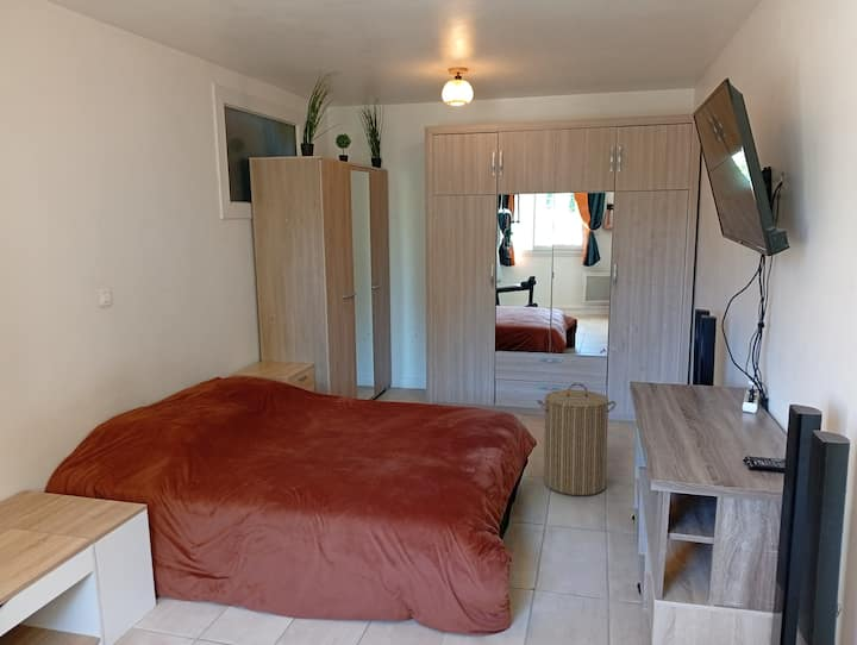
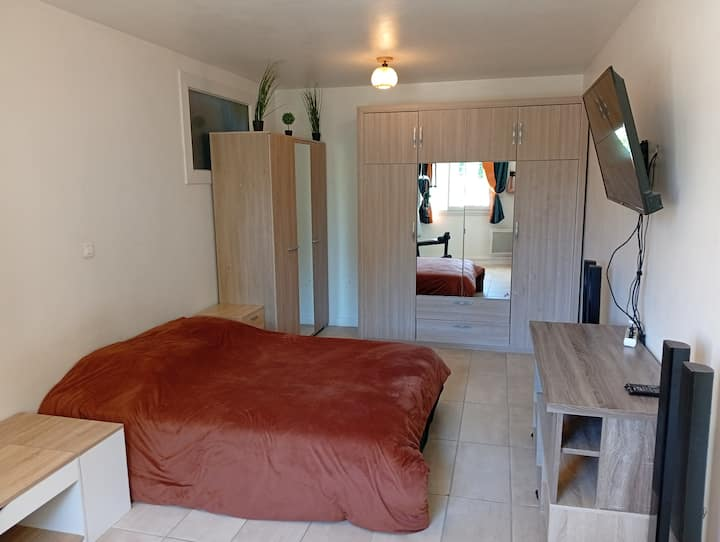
- laundry hamper [537,382,617,496]
